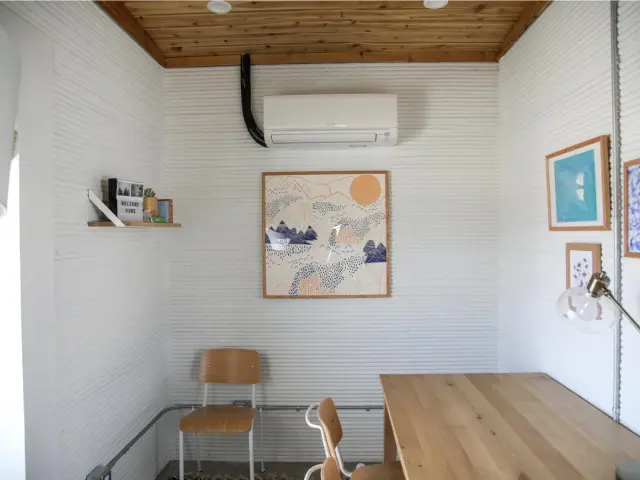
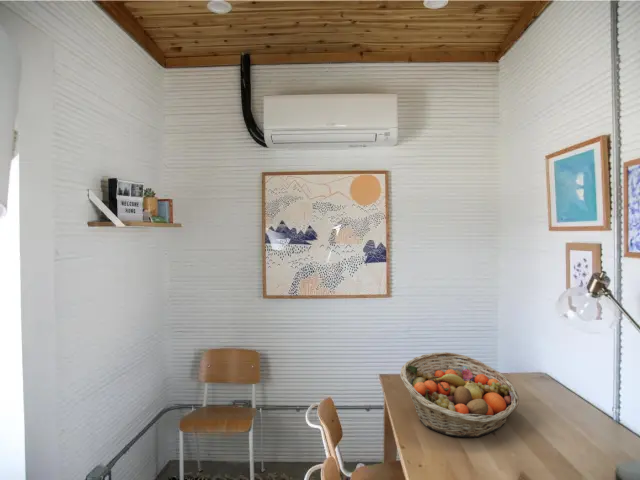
+ fruit basket [399,351,520,439]
